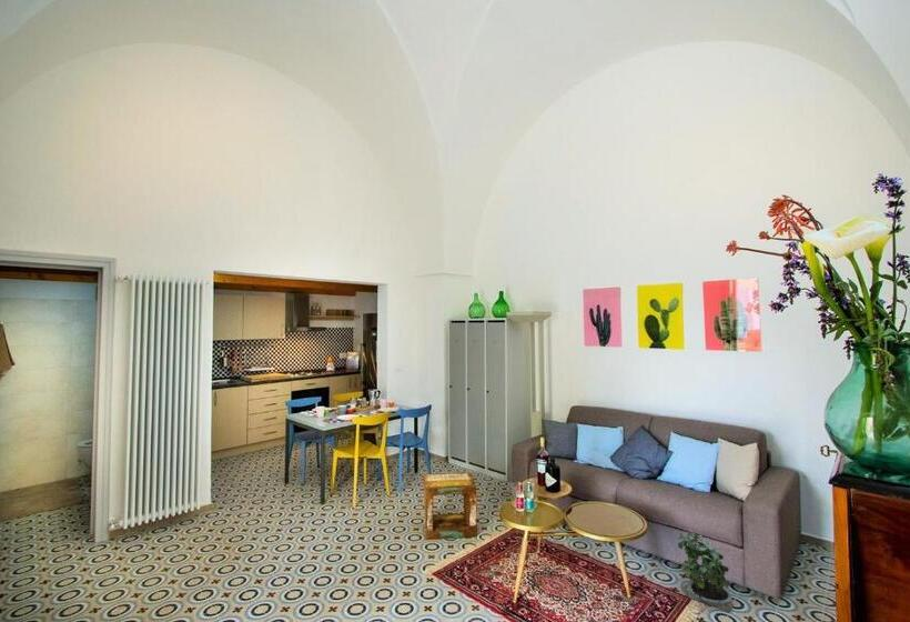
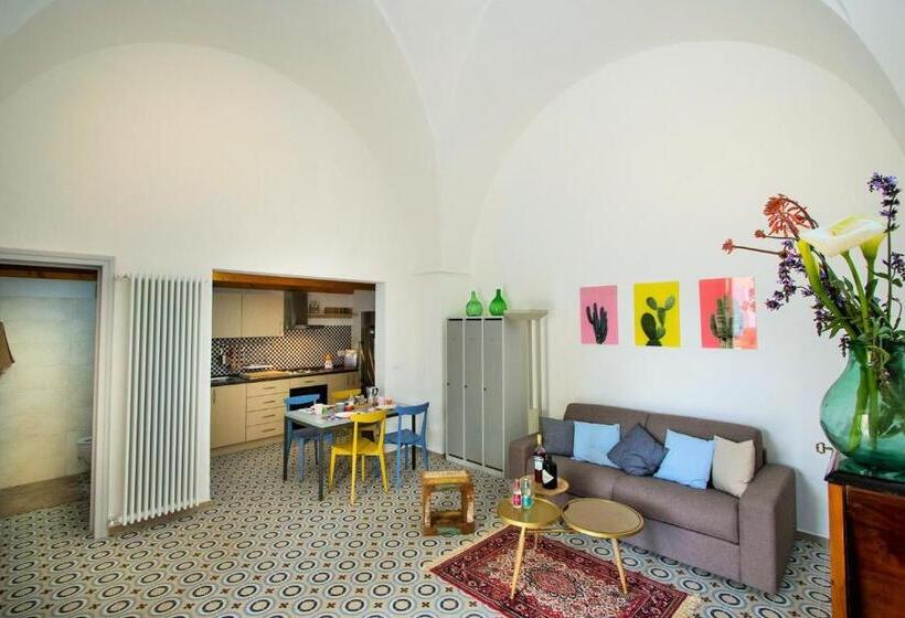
- potted plant [677,532,735,614]
